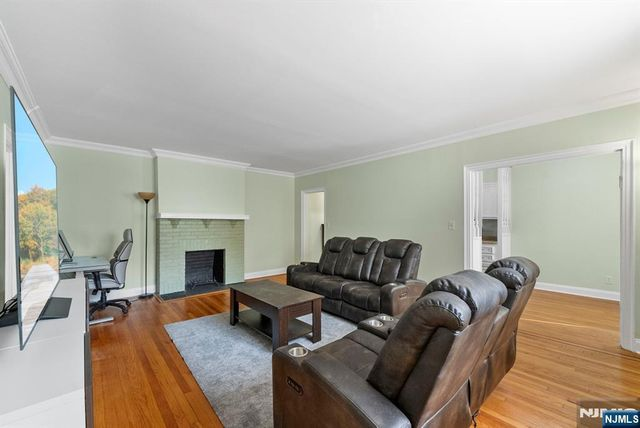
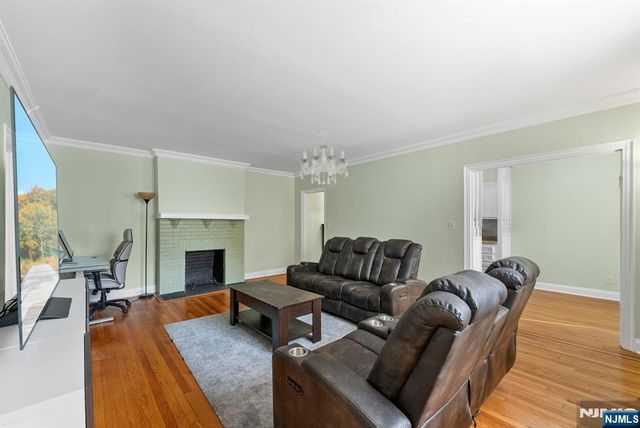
+ chandelier [299,130,349,186]
